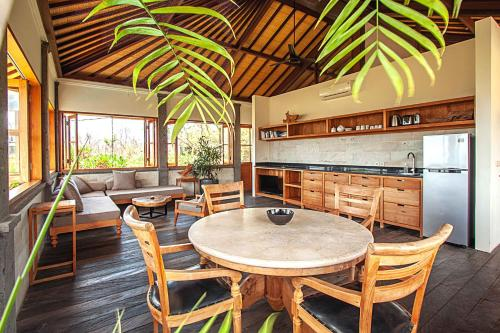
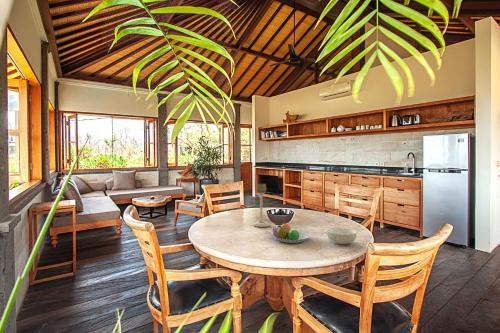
+ cereal bowl [326,227,358,245]
+ candle holder [252,183,271,228]
+ fruit bowl [271,222,311,244]
